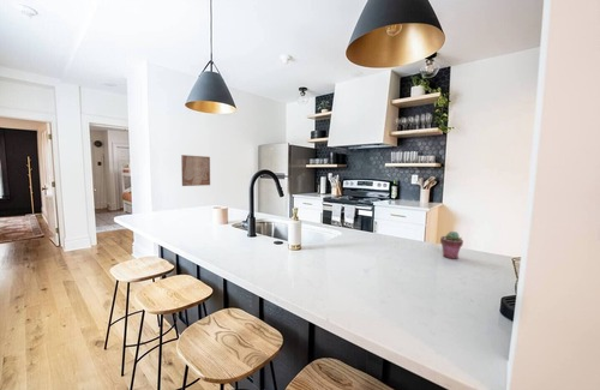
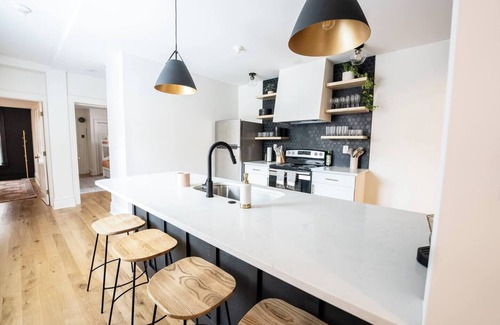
- potted succulent [439,230,464,260]
- wall art [180,154,211,187]
